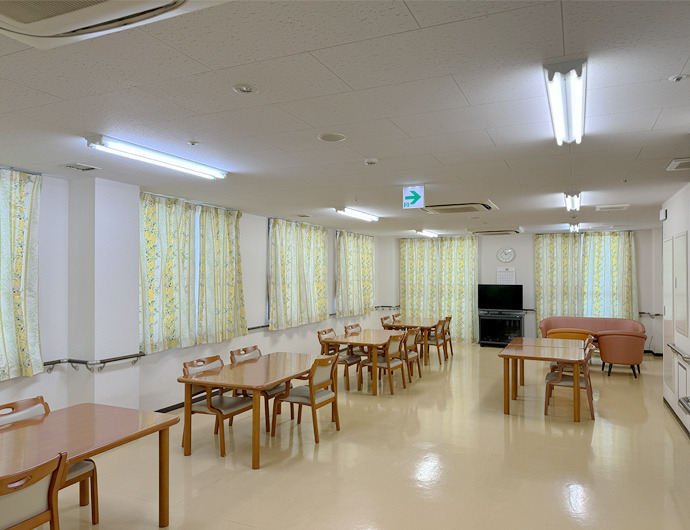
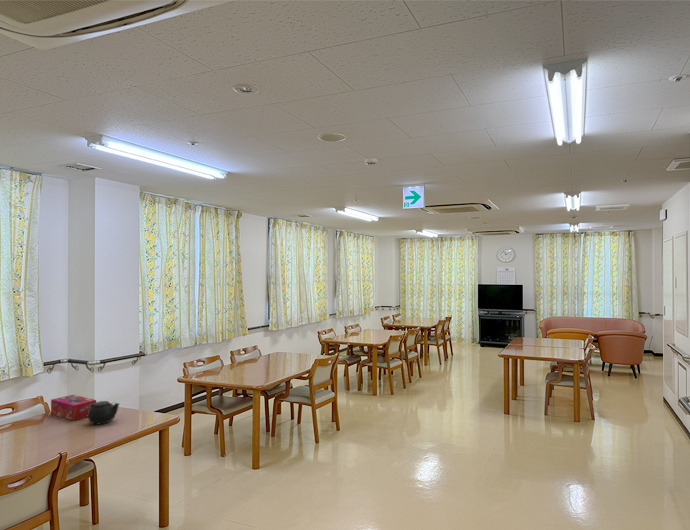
+ tissue box [50,394,97,422]
+ teapot [87,400,120,425]
